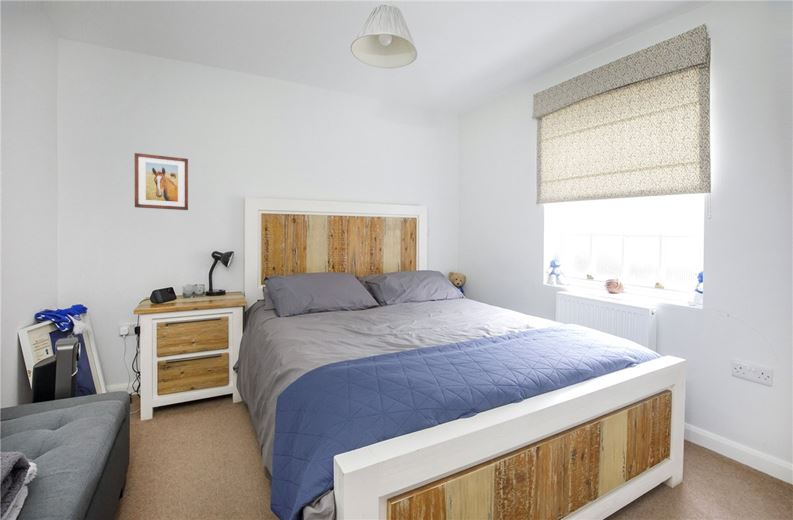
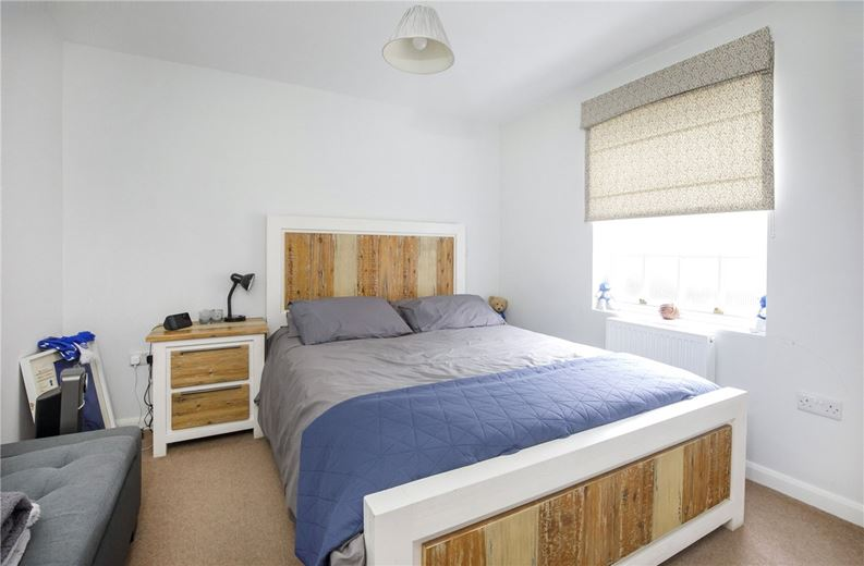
- wall art [134,152,189,211]
